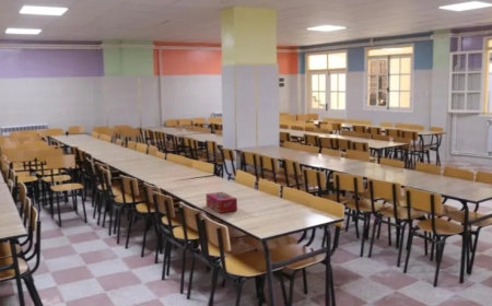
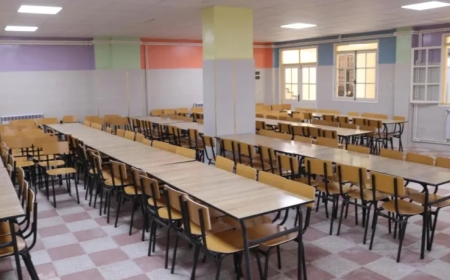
- tissue box [204,191,238,214]
